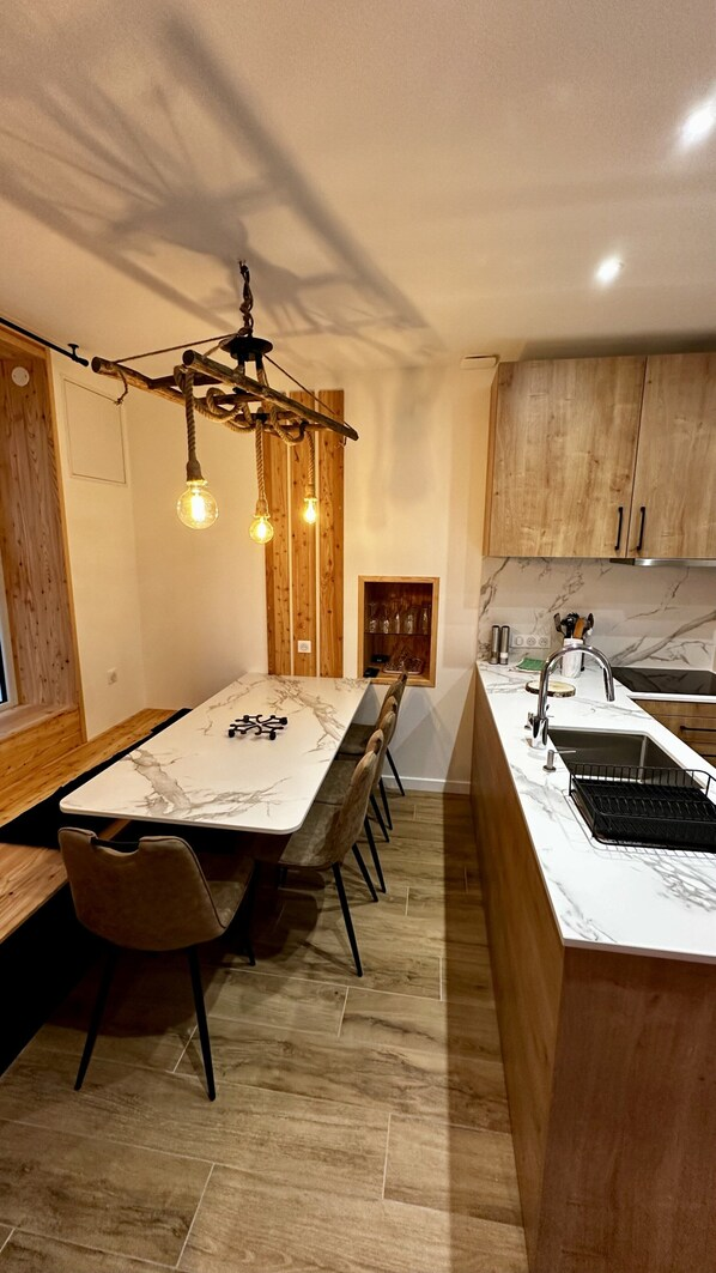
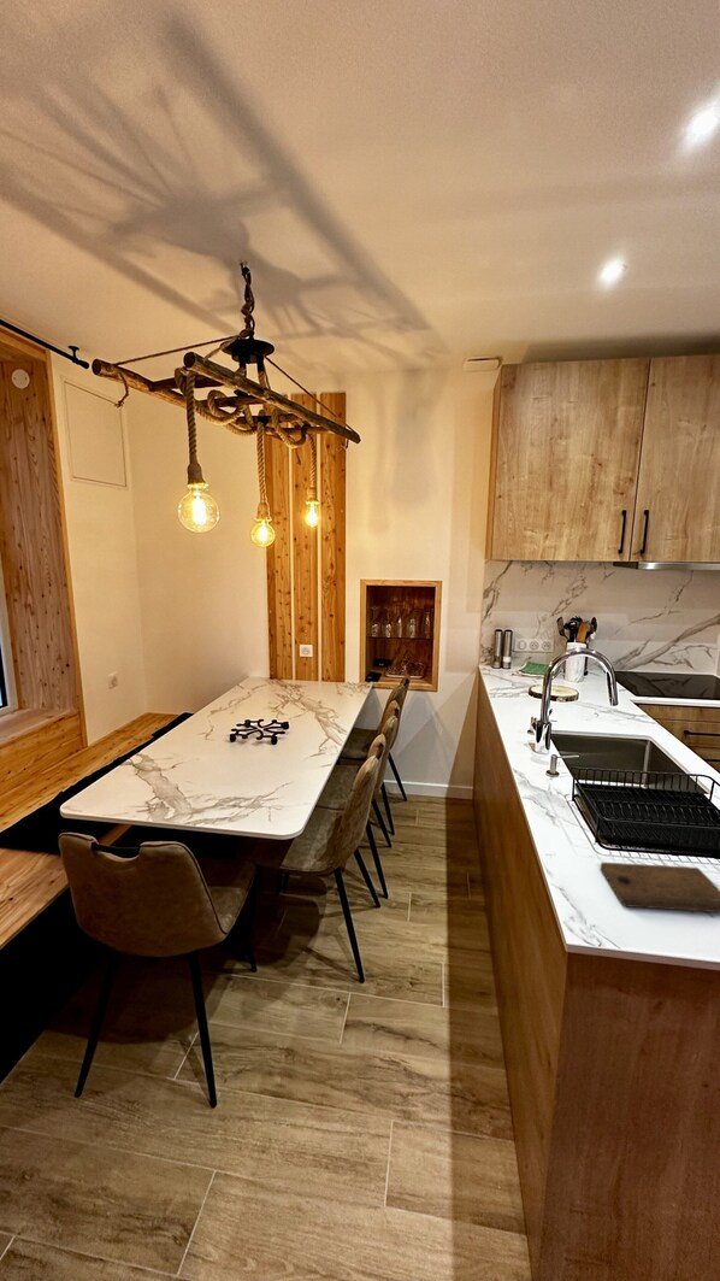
+ cutting board [600,862,720,913]
